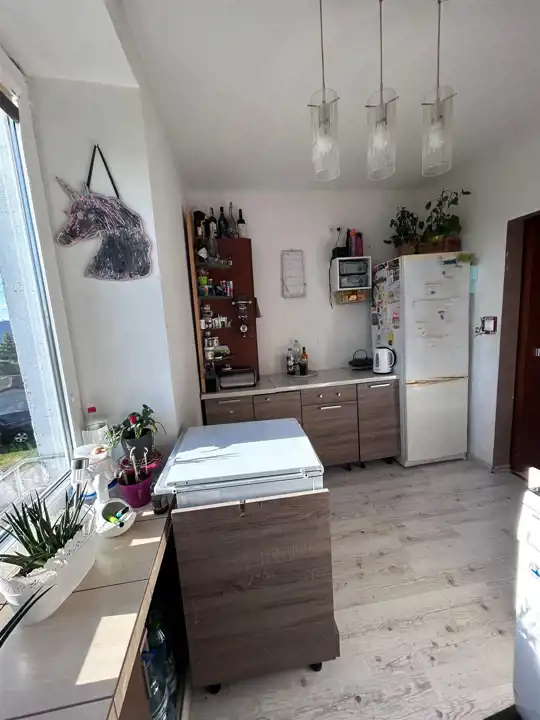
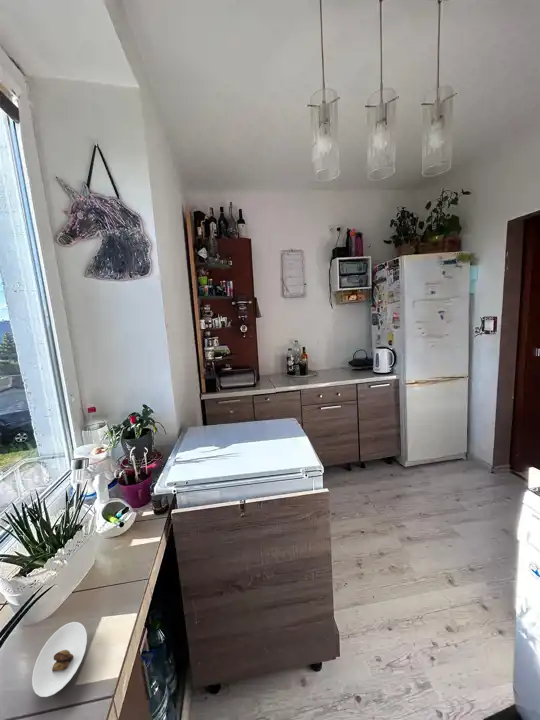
+ saucer [31,621,88,698]
